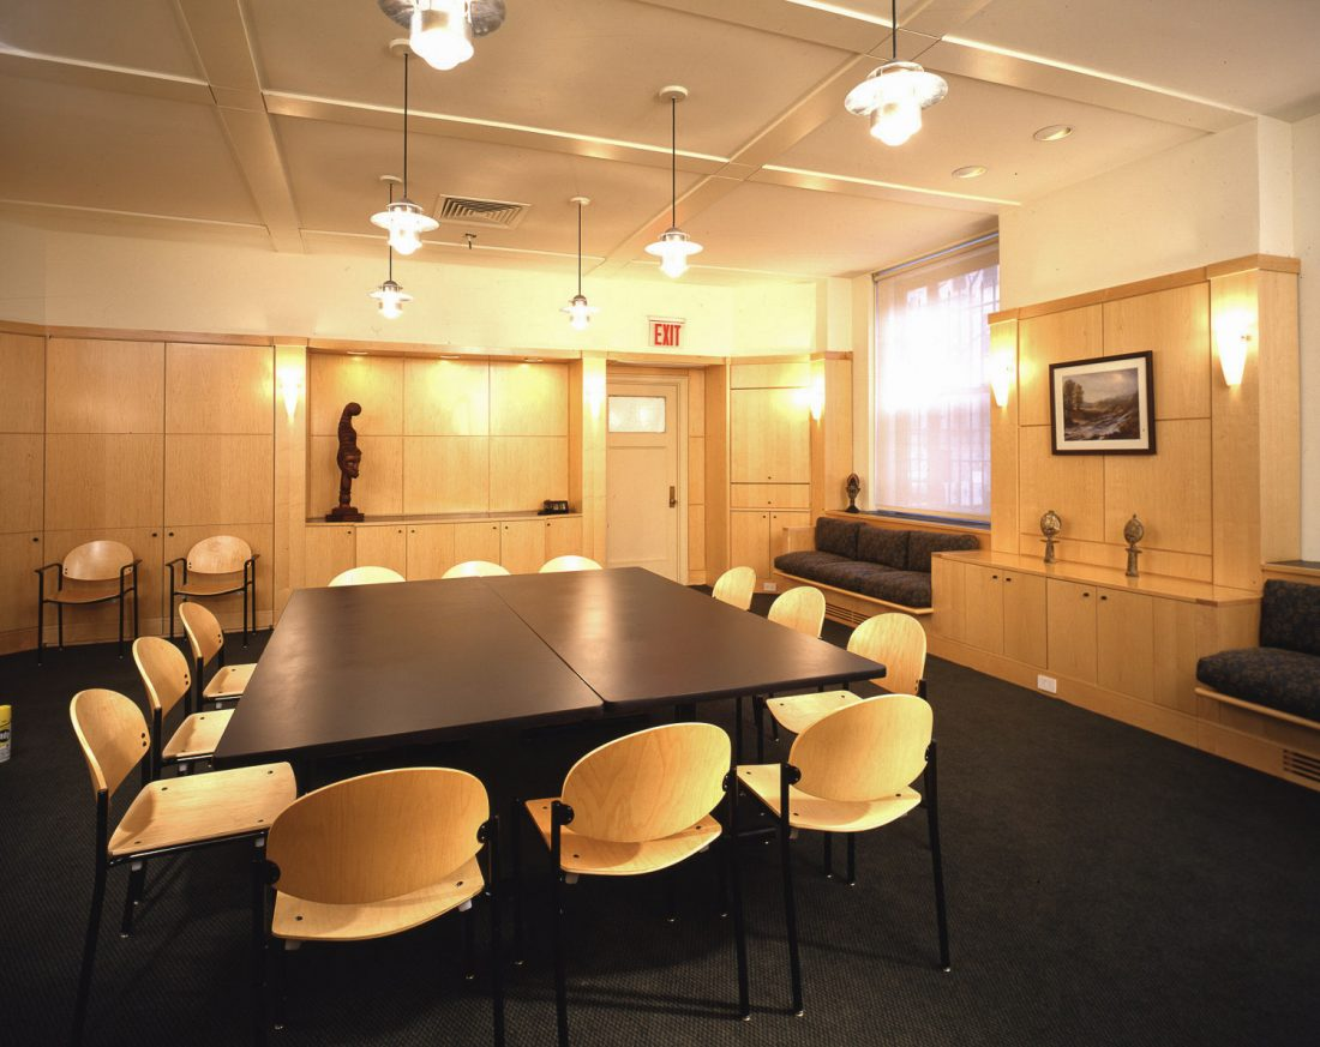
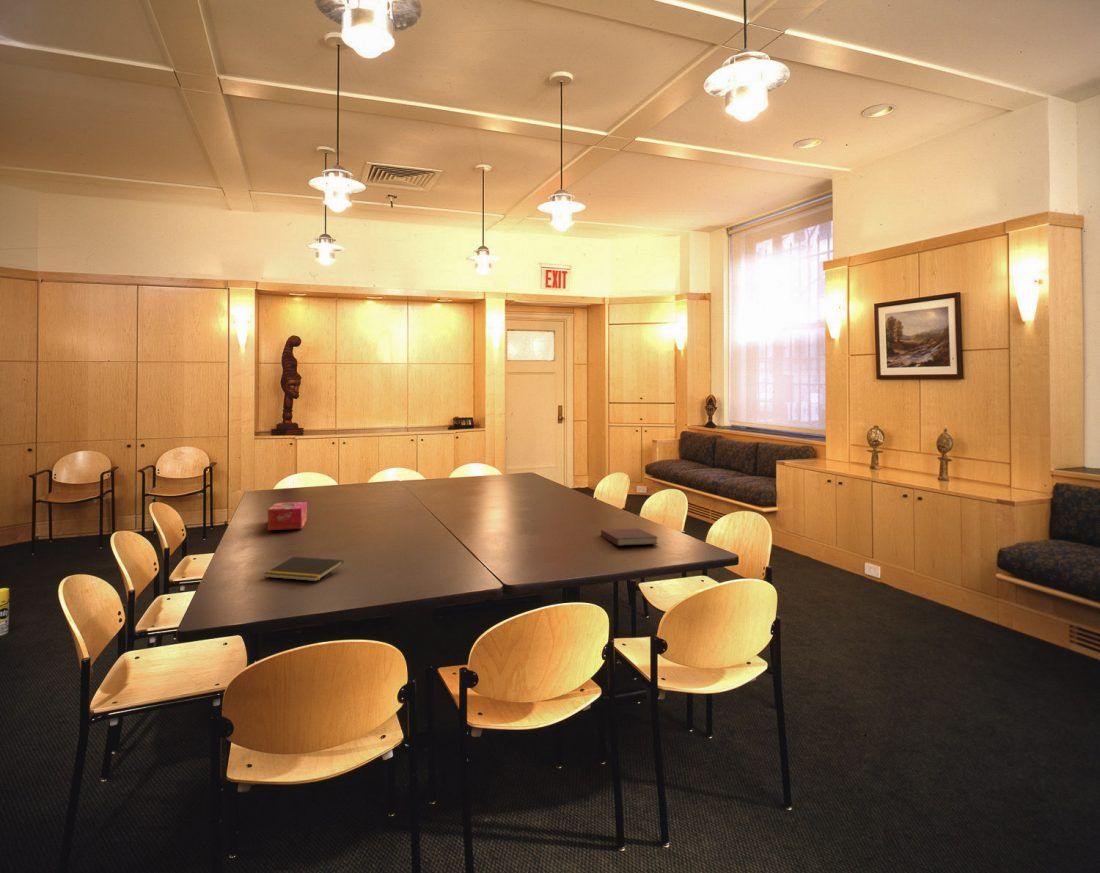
+ tissue box [267,501,308,531]
+ notepad [263,556,344,582]
+ notebook [600,527,659,547]
